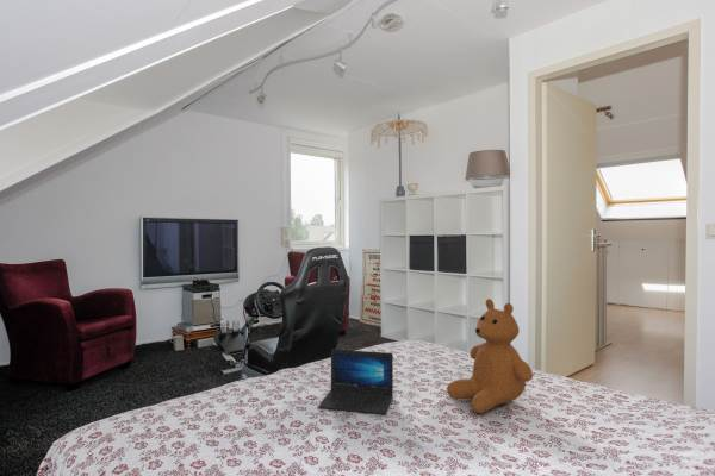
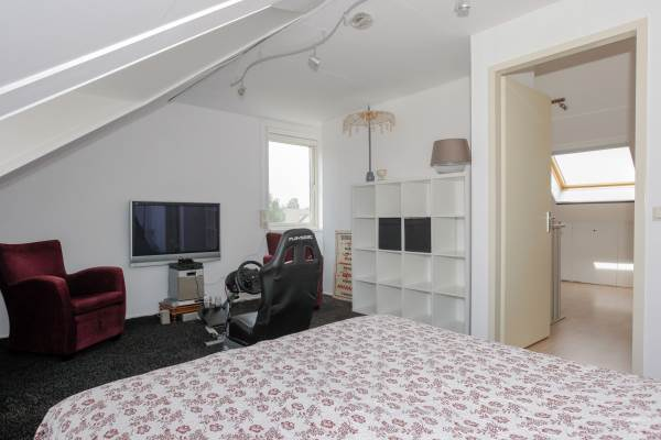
- teddy bear [446,298,534,414]
- laptop [317,349,394,415]
